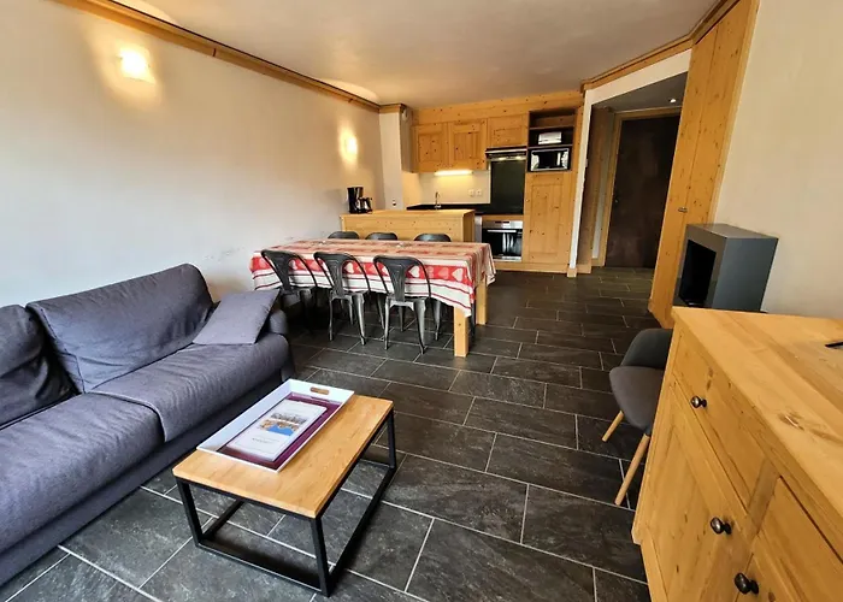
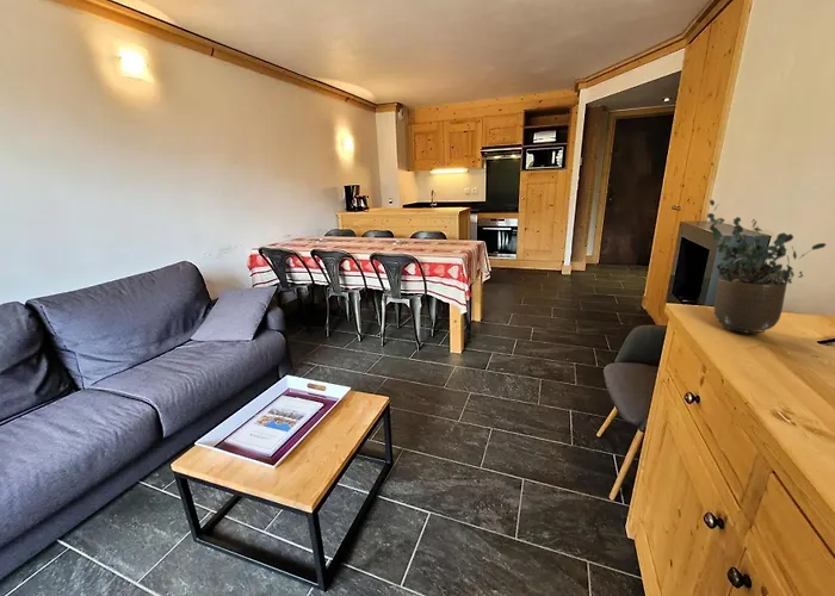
+ potted plant [706,198,828,335]
